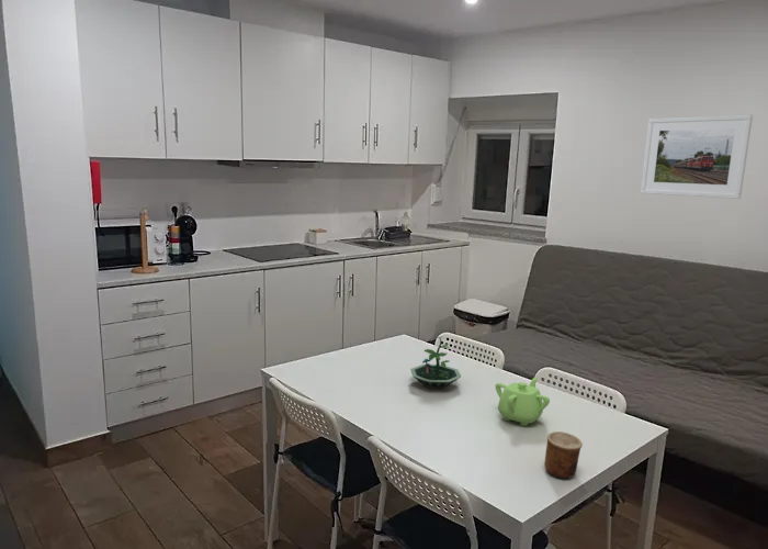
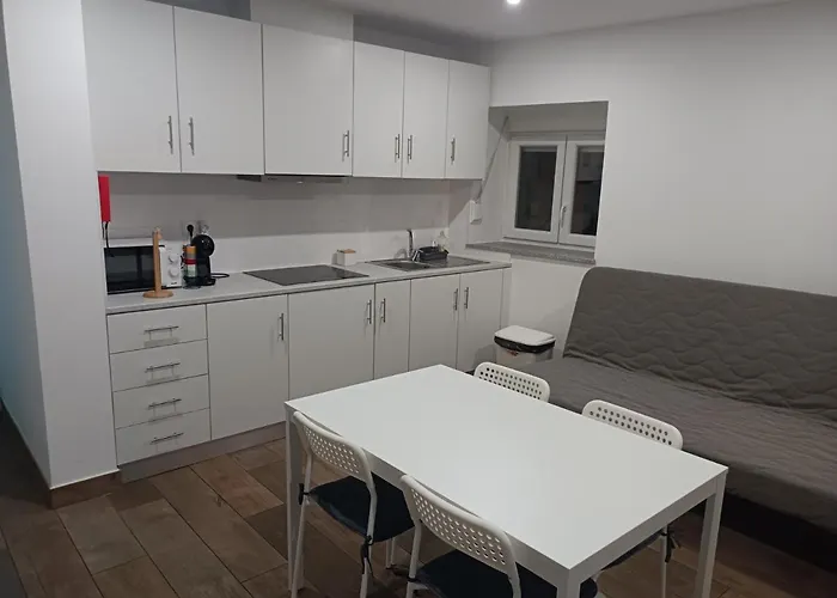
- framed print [640,113,754,200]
- teapot [495,376,551,427]
- cup [543,430,584,480]
- terrarium [409,335,462,390]
